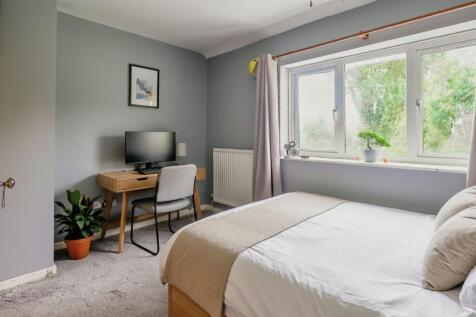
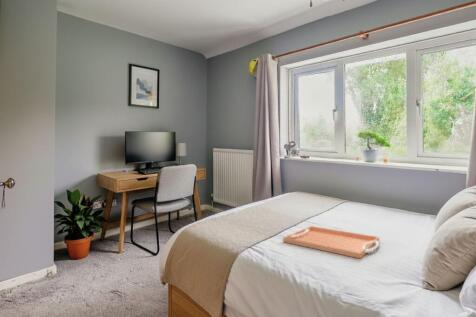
+ serving tray [282,225,380,259]
